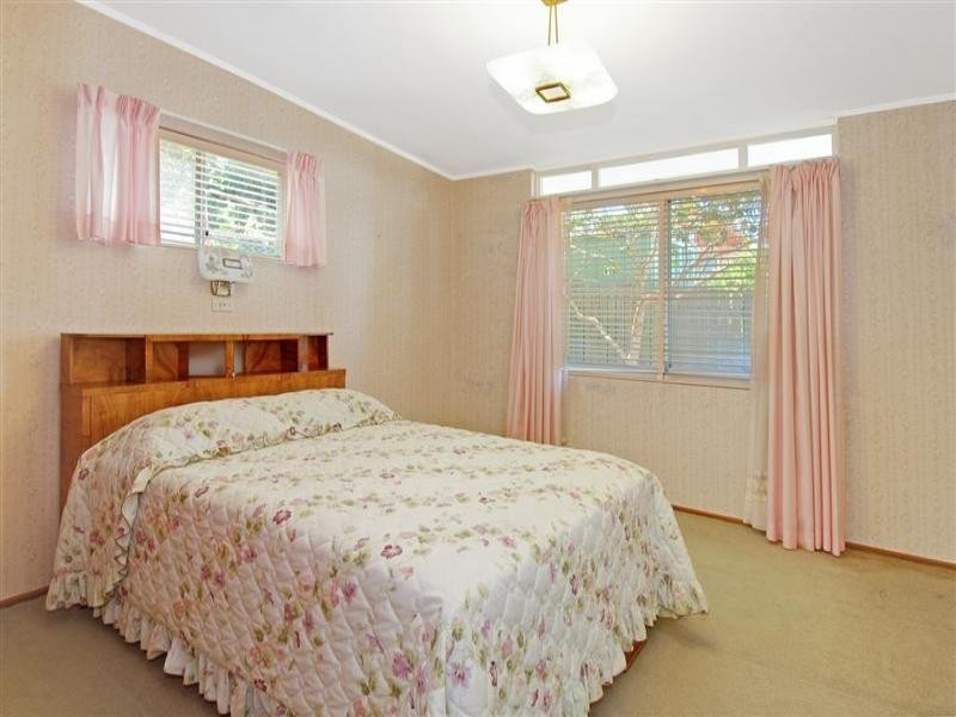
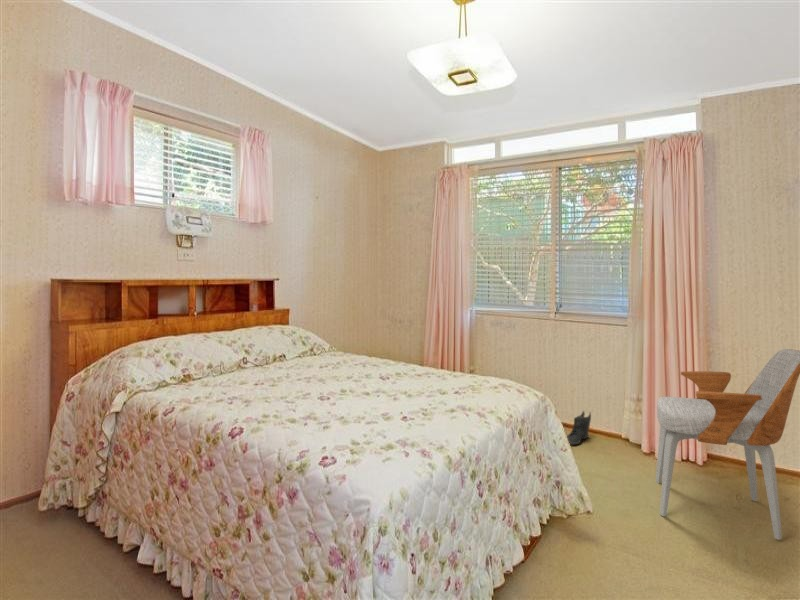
+ armchair [655,348,800,541]
+ sneaker [566,409,592,445]
